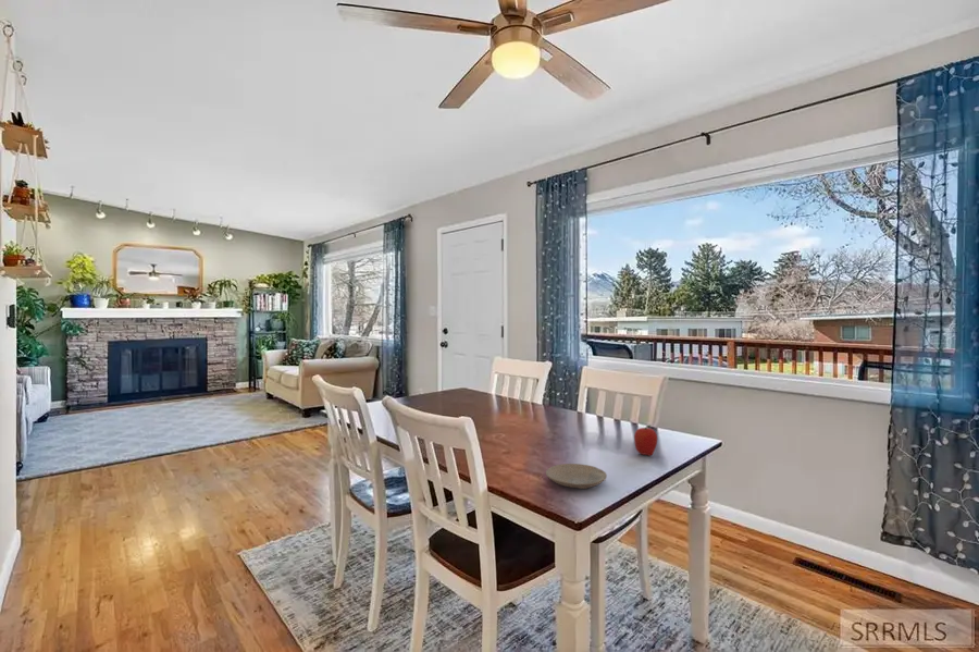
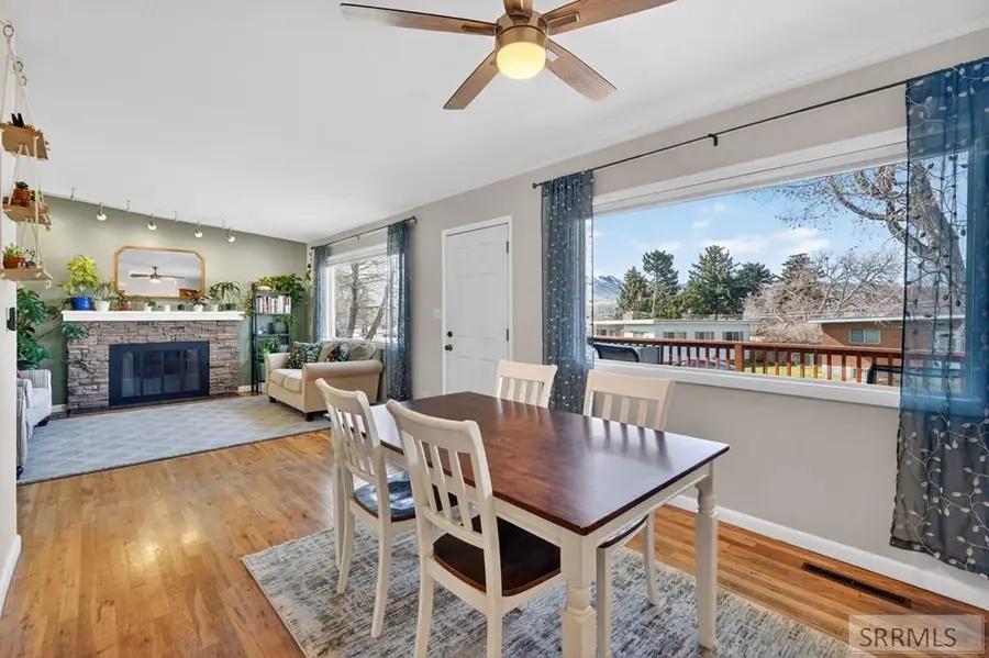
- plate [545,463,608,490]
- fruit [633,423,658,457]
